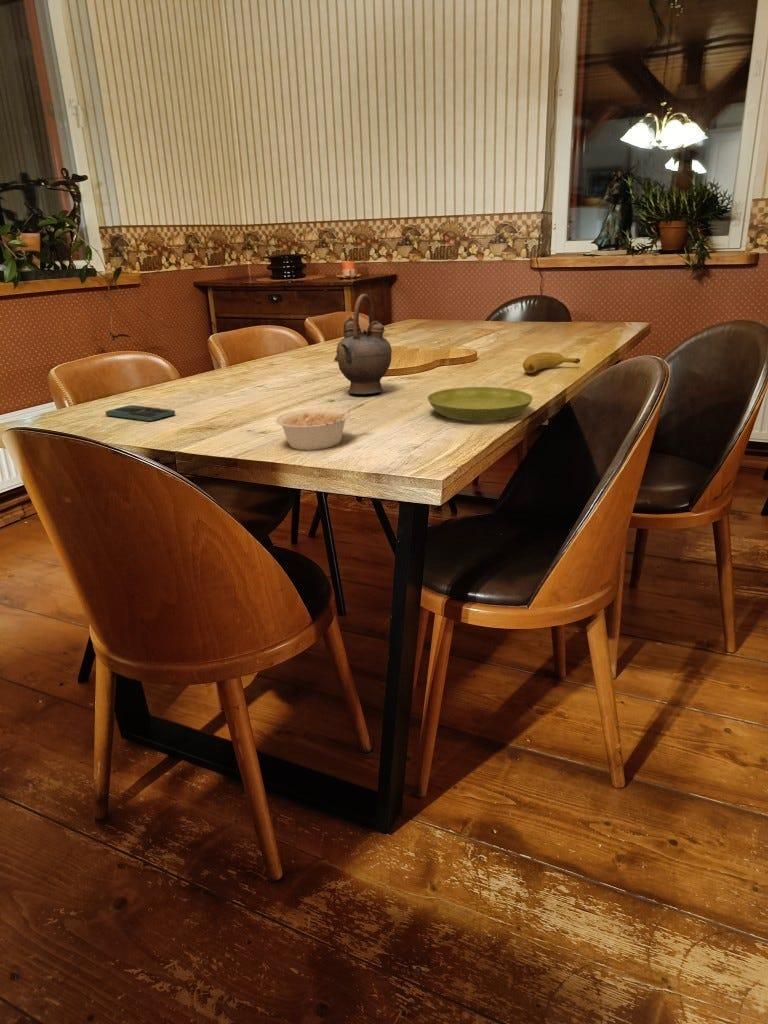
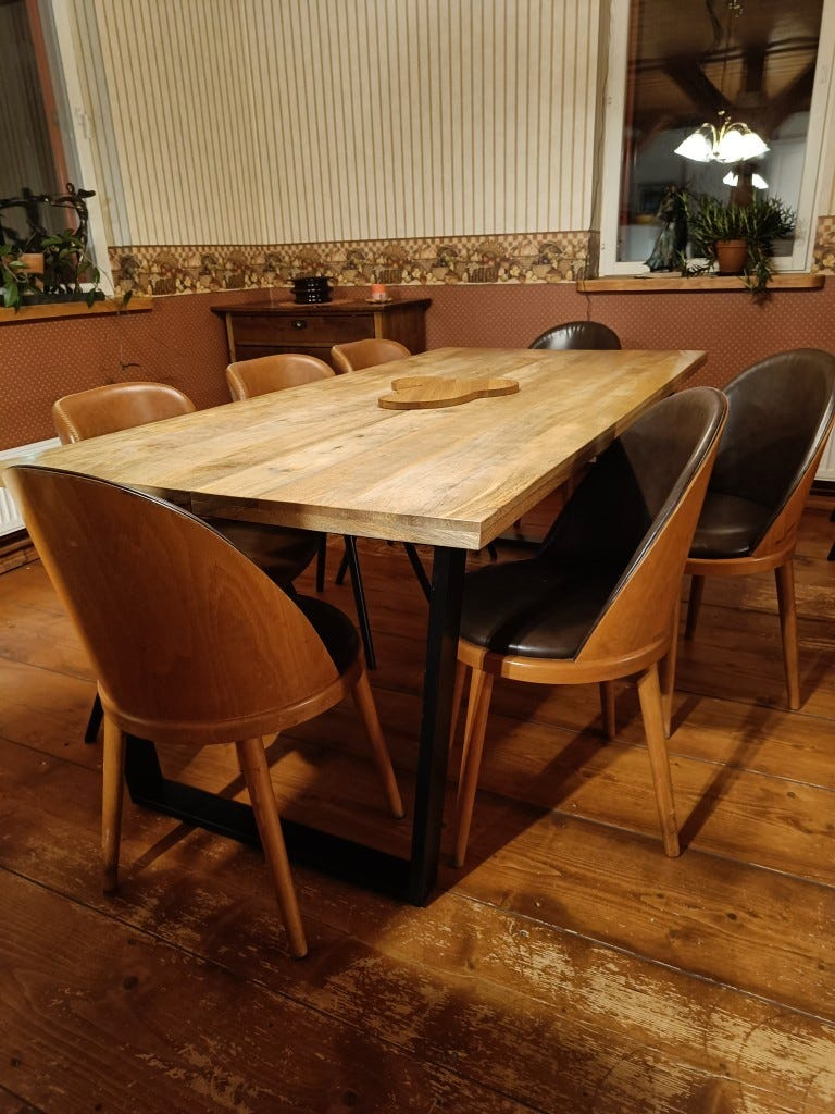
- saucer [426,386,534,422]
- legume [275,403,365,451]
- smartphone [104,404,176,422]
- teapot [333,293,393,395]
- banana [522,351,581,374]
